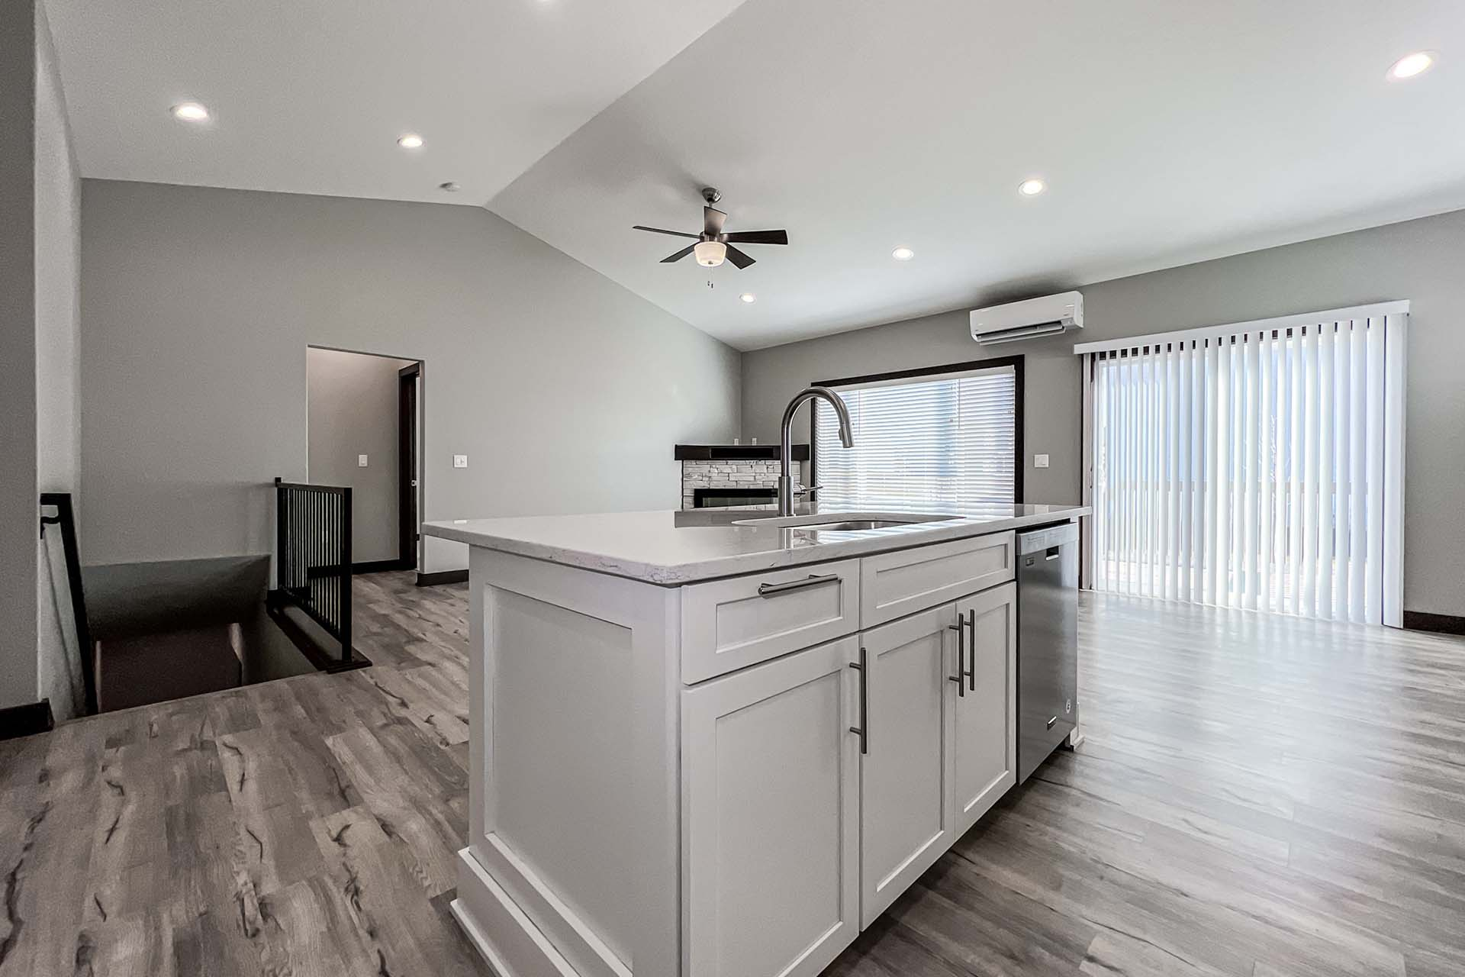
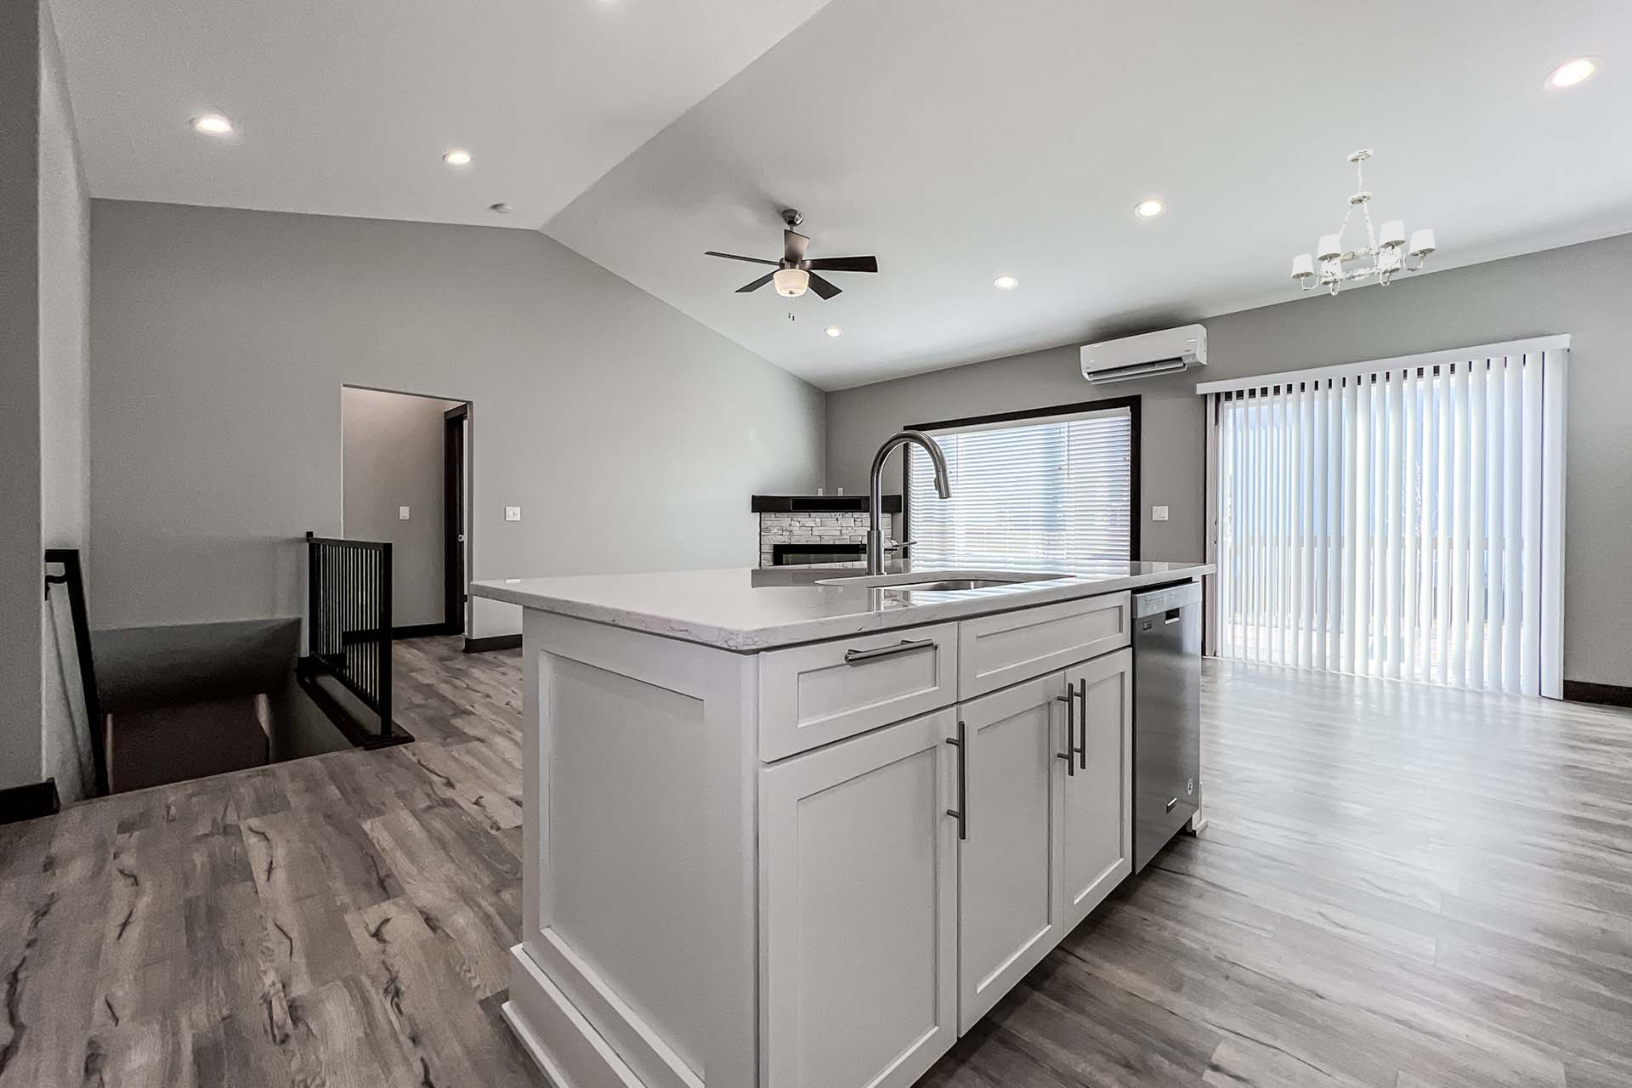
+ chandelier [1291,148,1436,296]
